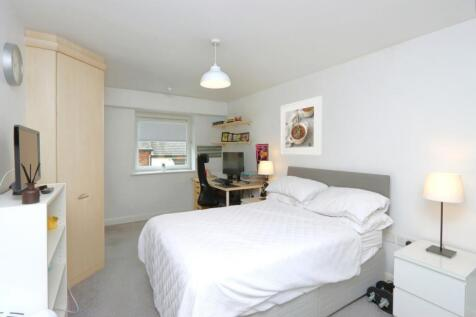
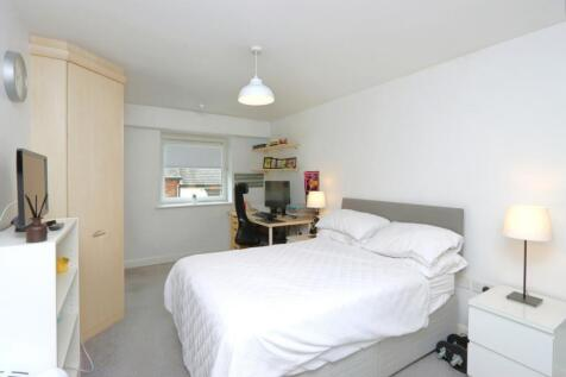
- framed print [279,95,323,156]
